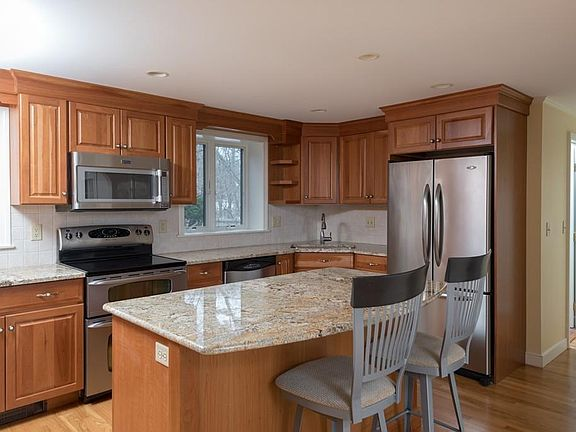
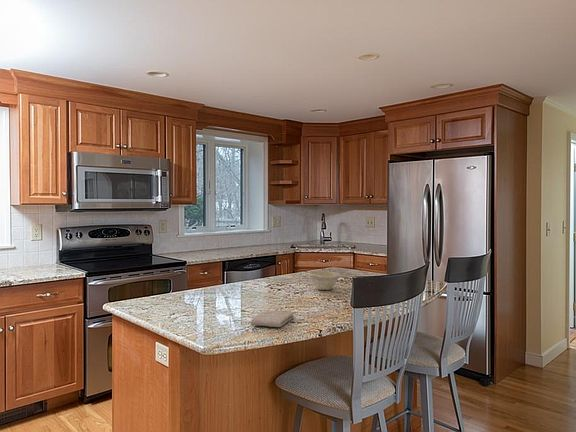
+ washcloth [250,309,295,328]
+ bowl [307,270,342,291]
